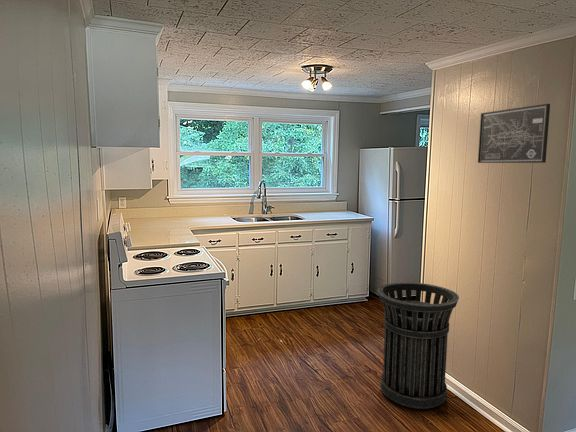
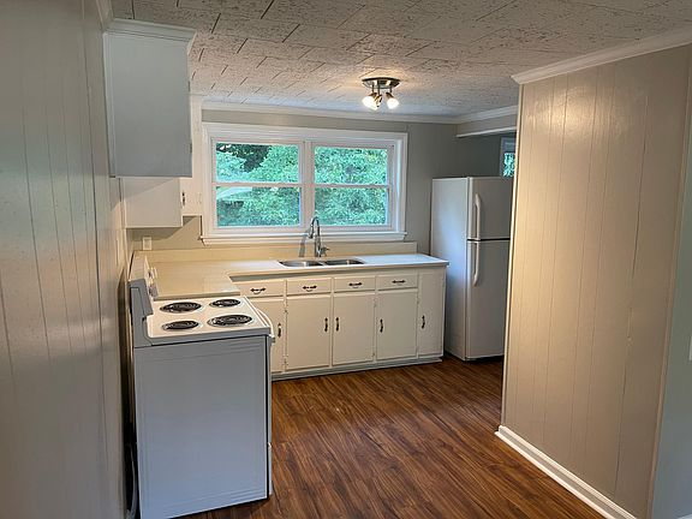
- wall art [477,103,551,164]
- trash can [377,281,460,410]
